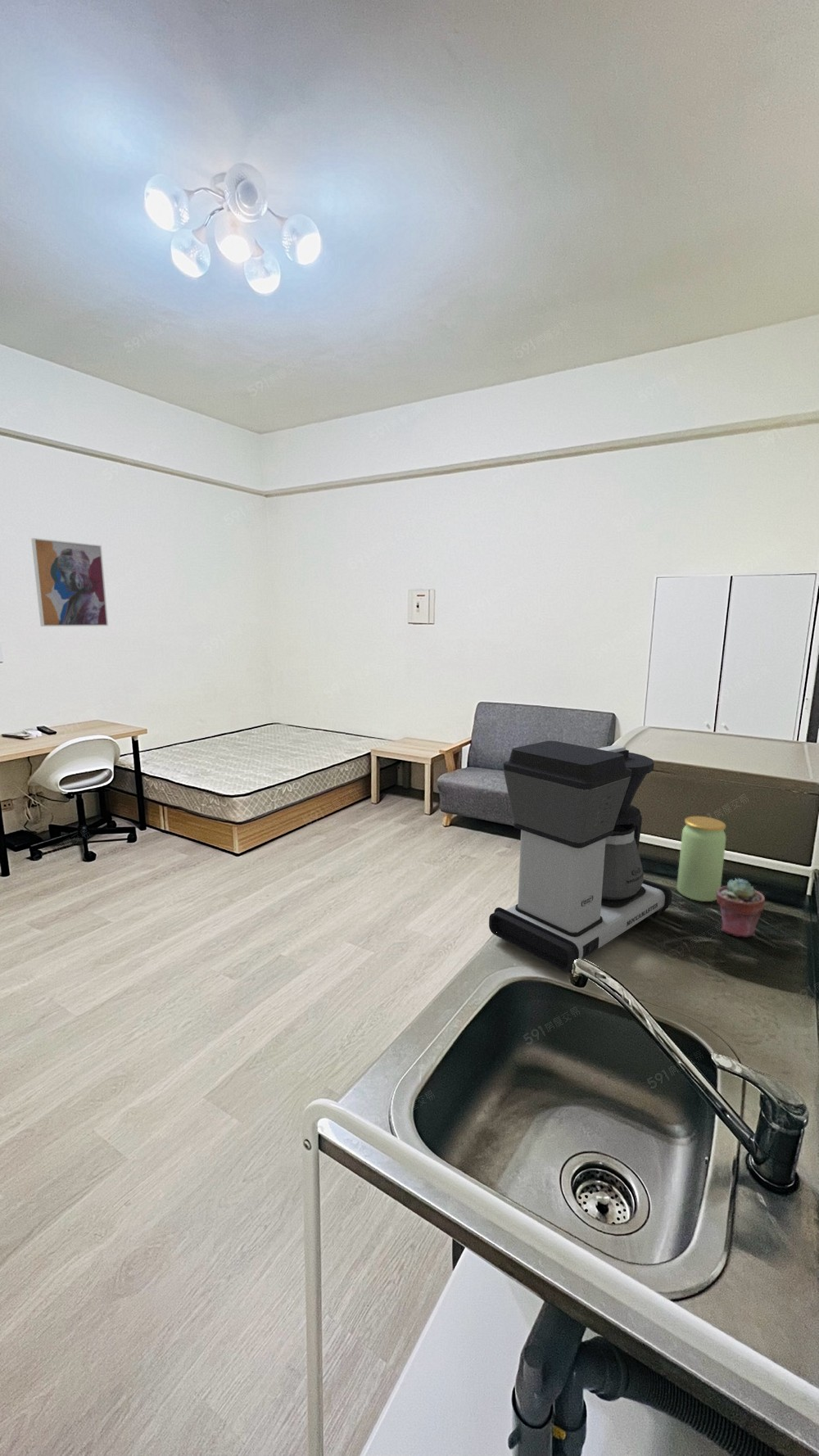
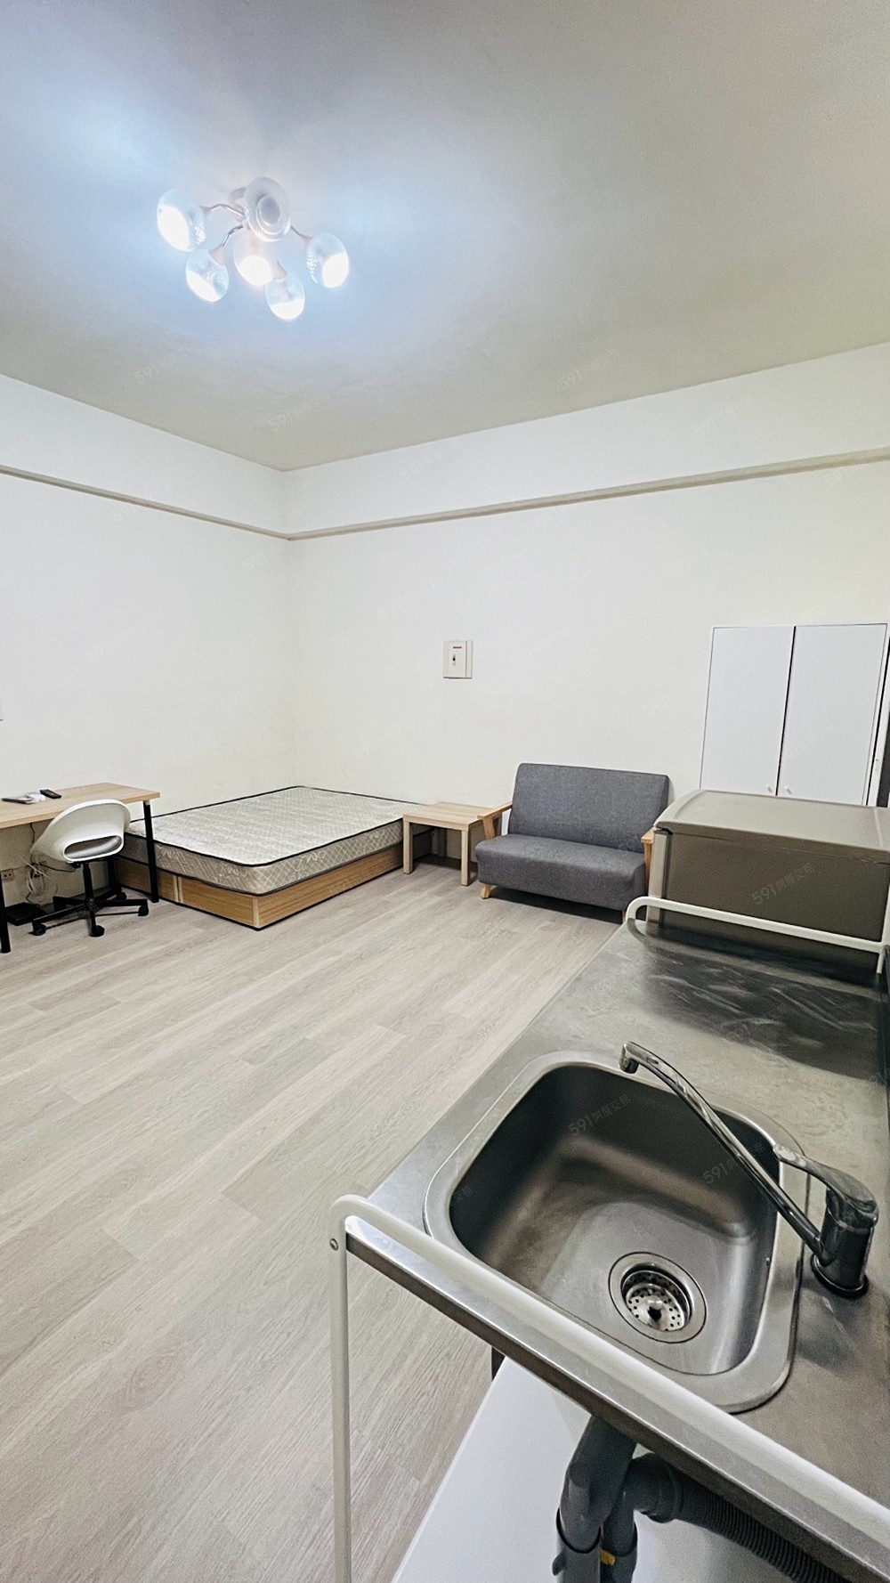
- wall art [30,537,109,627]
- jar [676,816,727,902]
- potted succulent [716,877,766,938]
- coffee maker [488,740,673,974]
